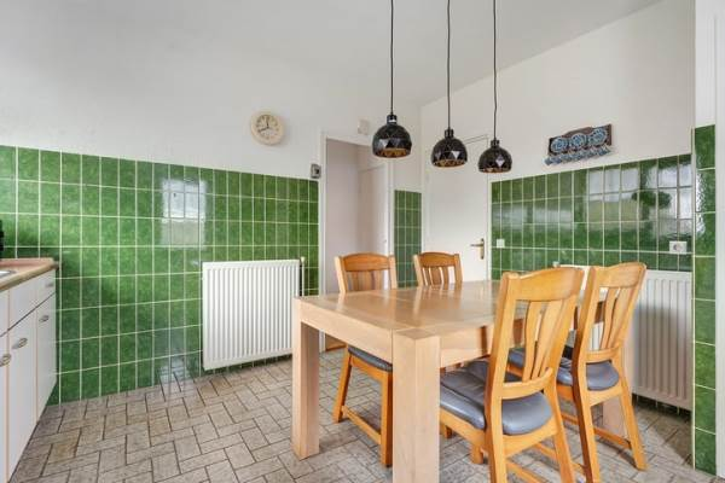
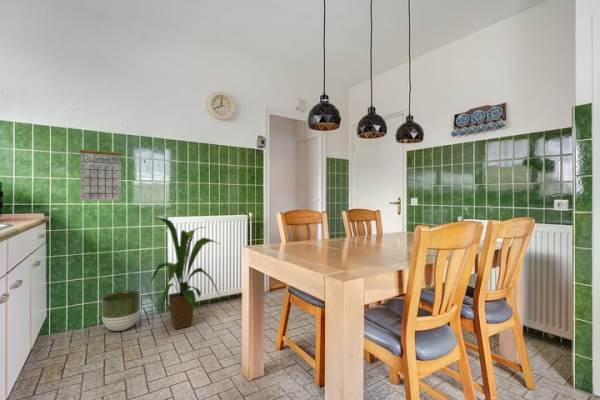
+ calendar [79,139,123,202]
+ planter [101,290,141,332]
+ house plant [150,217,221,330]
